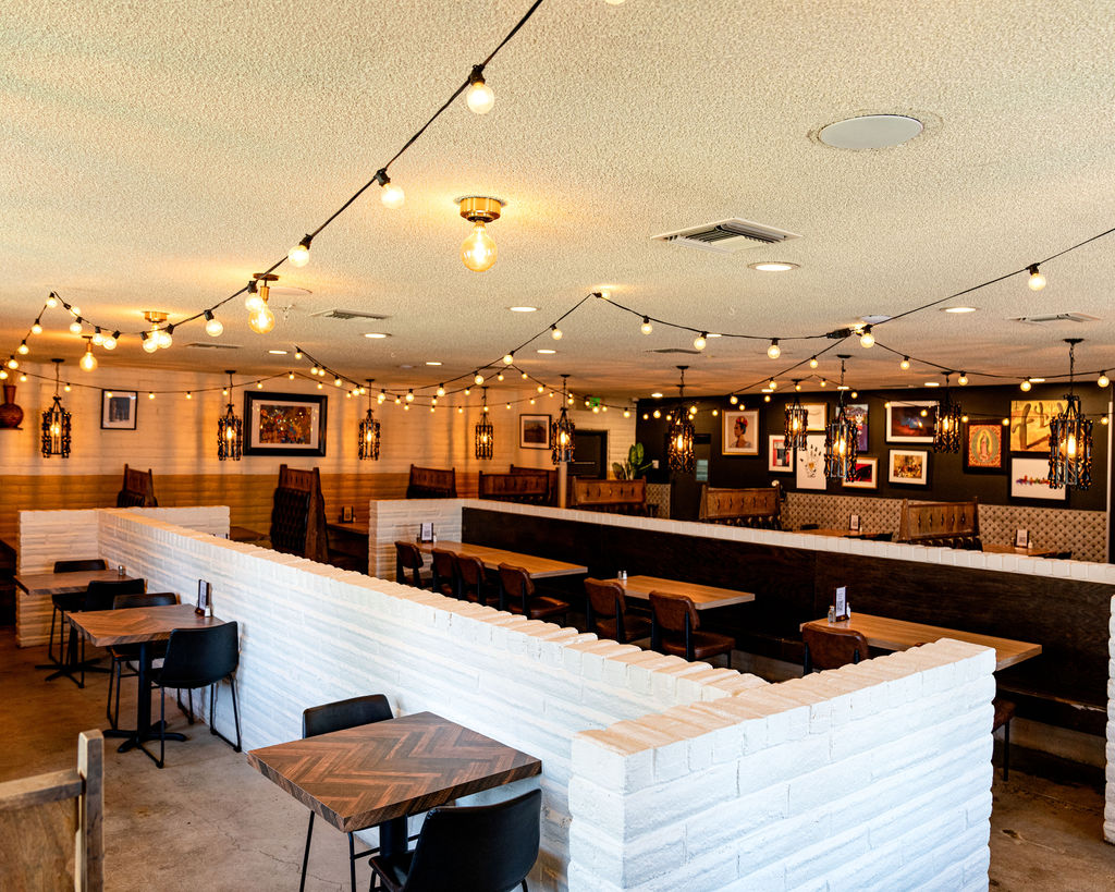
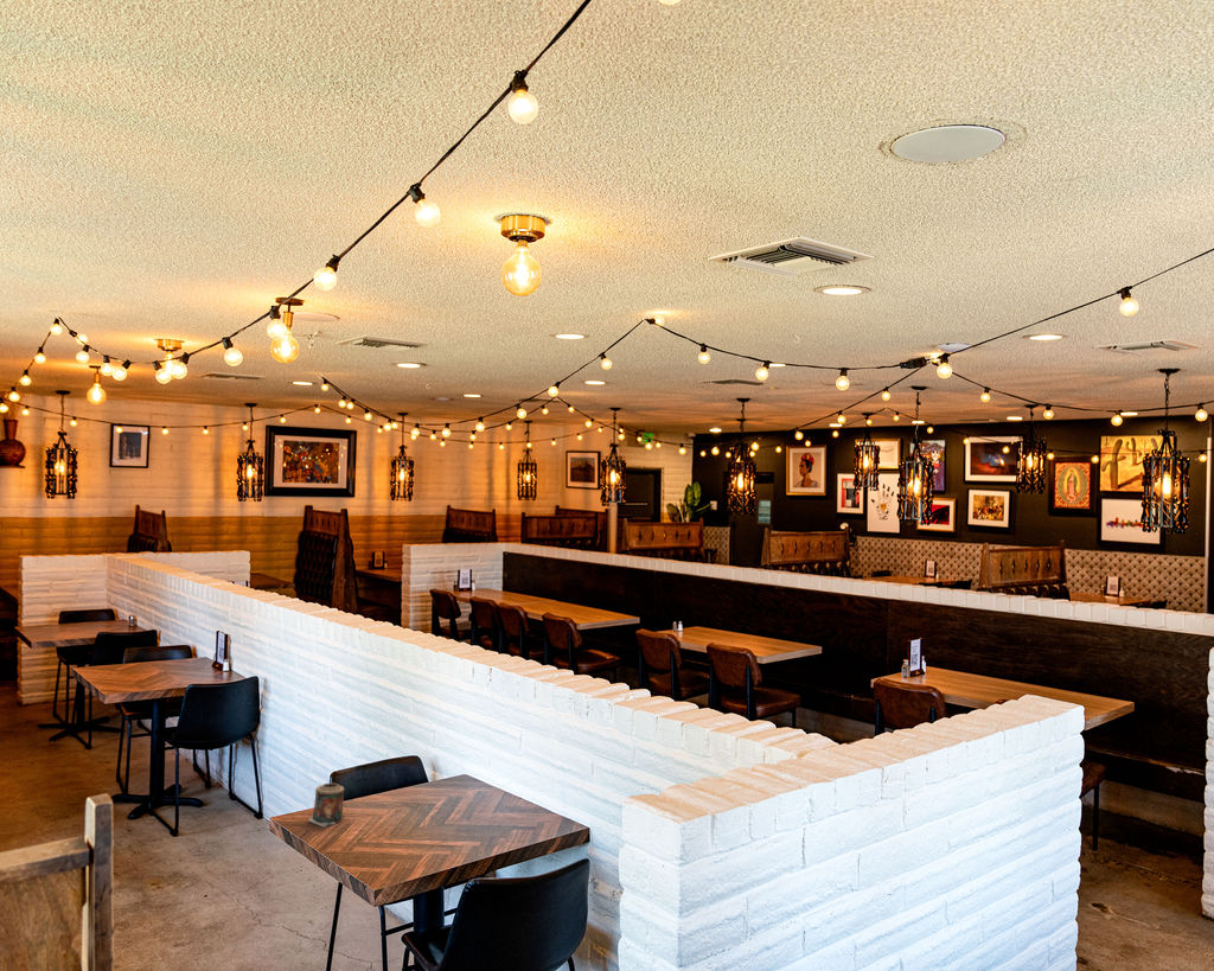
+ candle [308,782,345,829]
